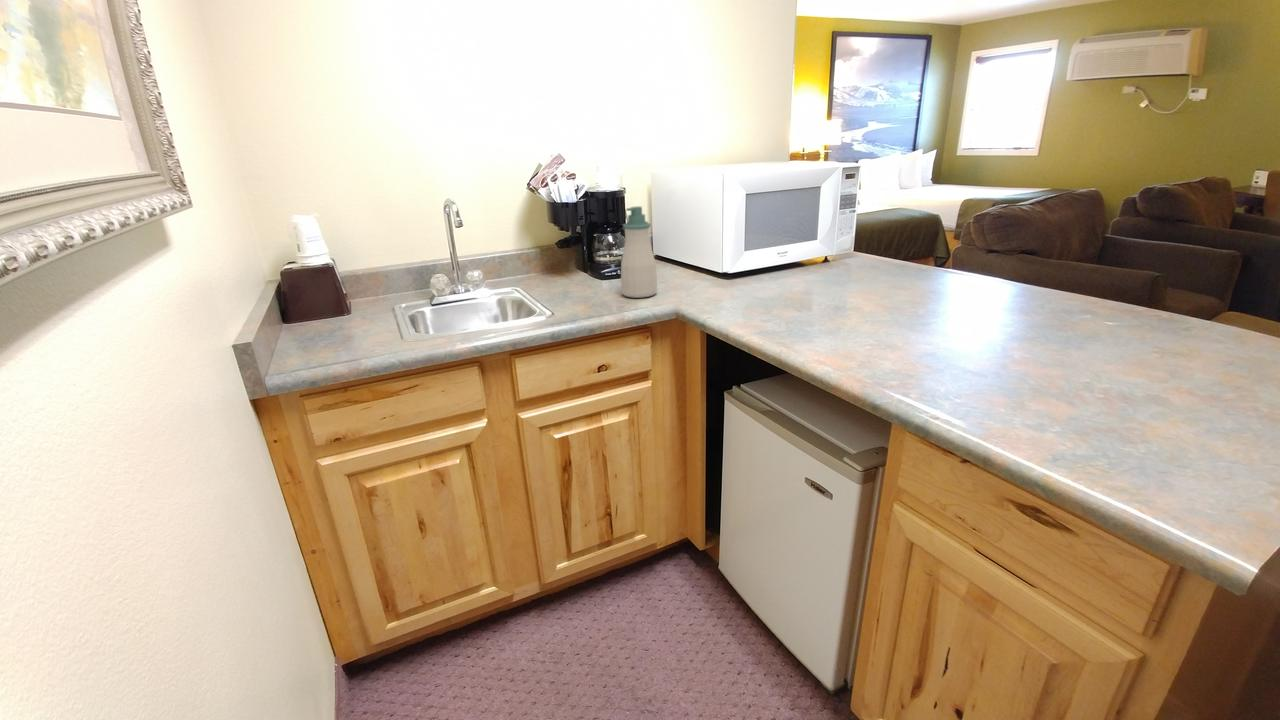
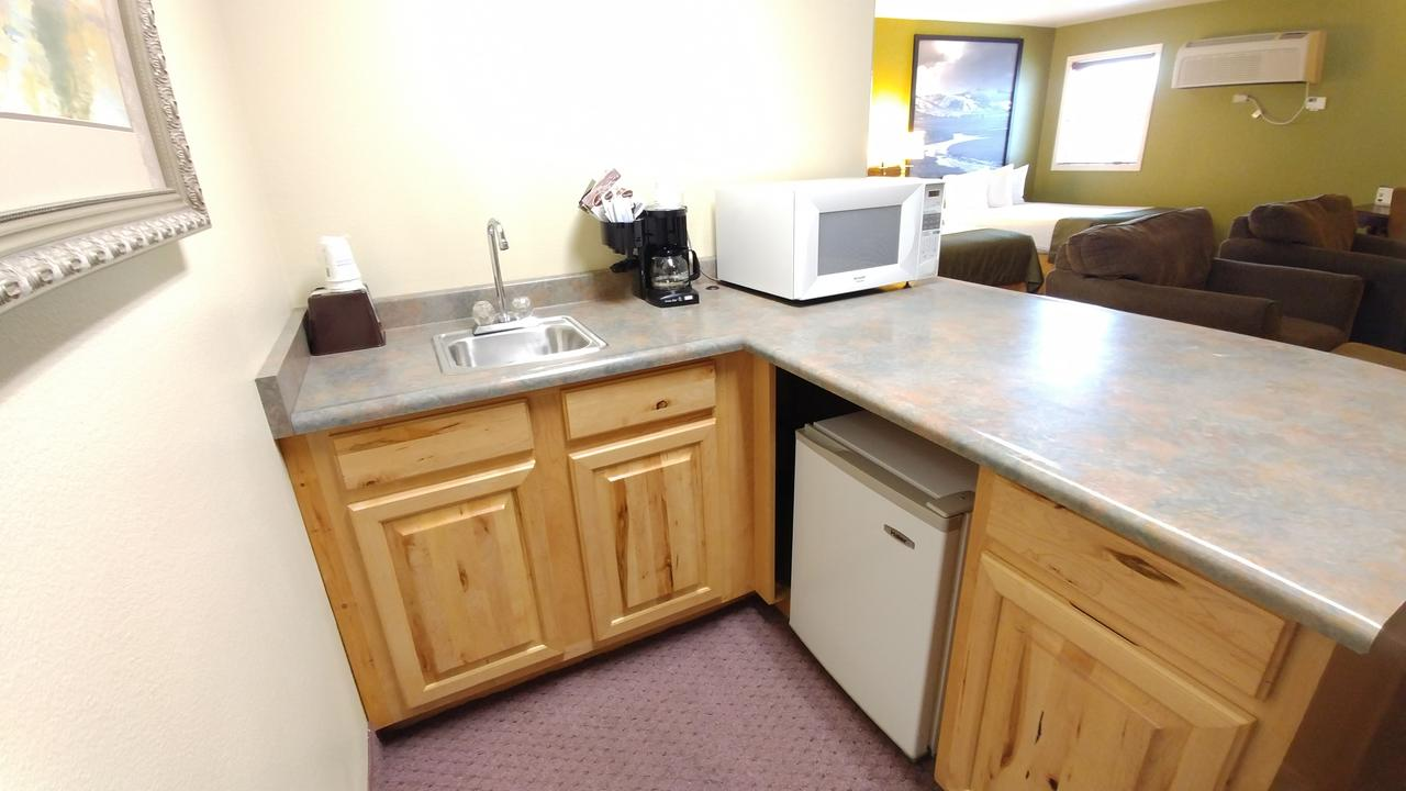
- soap bottle [620,205,658,299]
